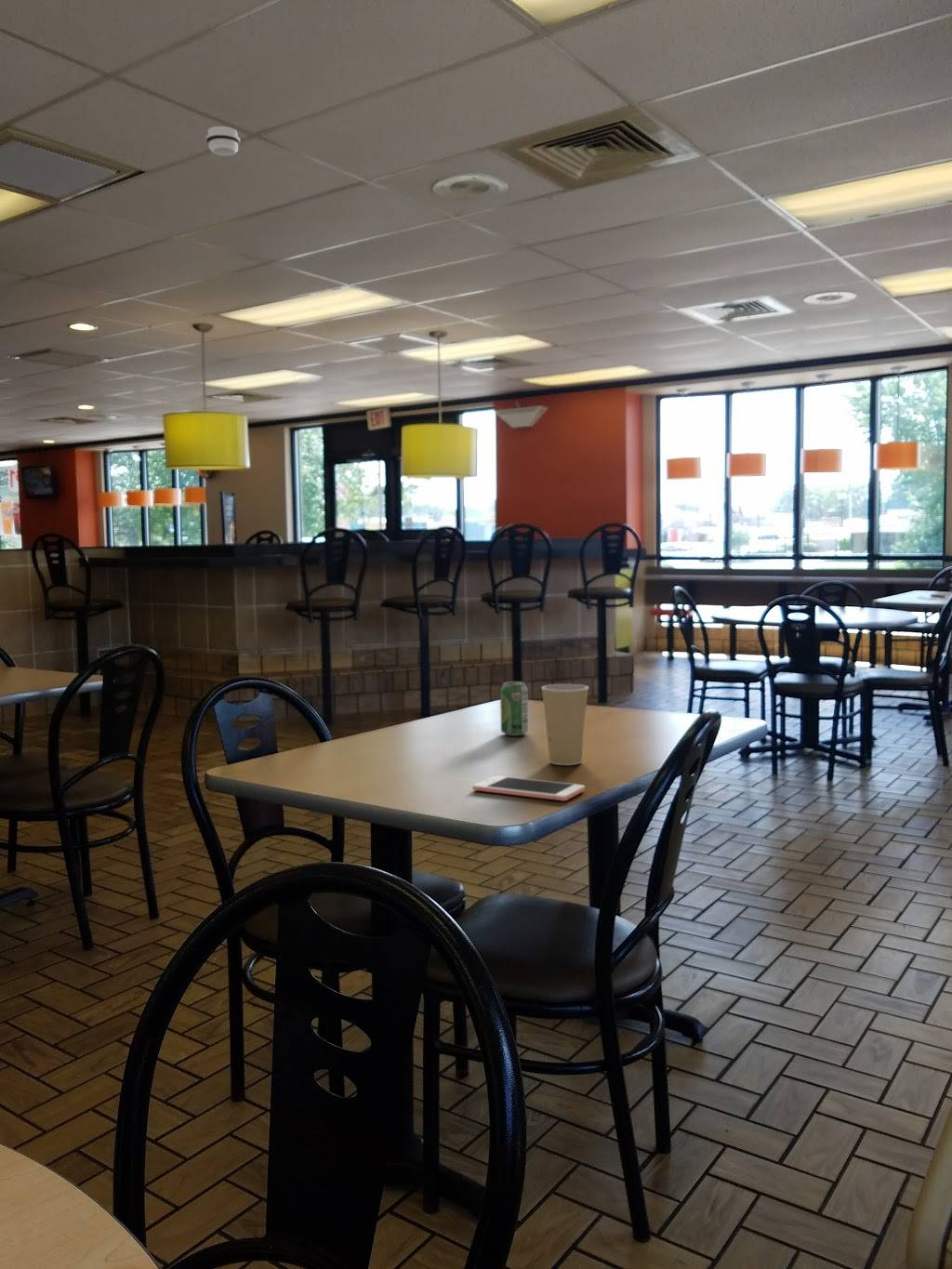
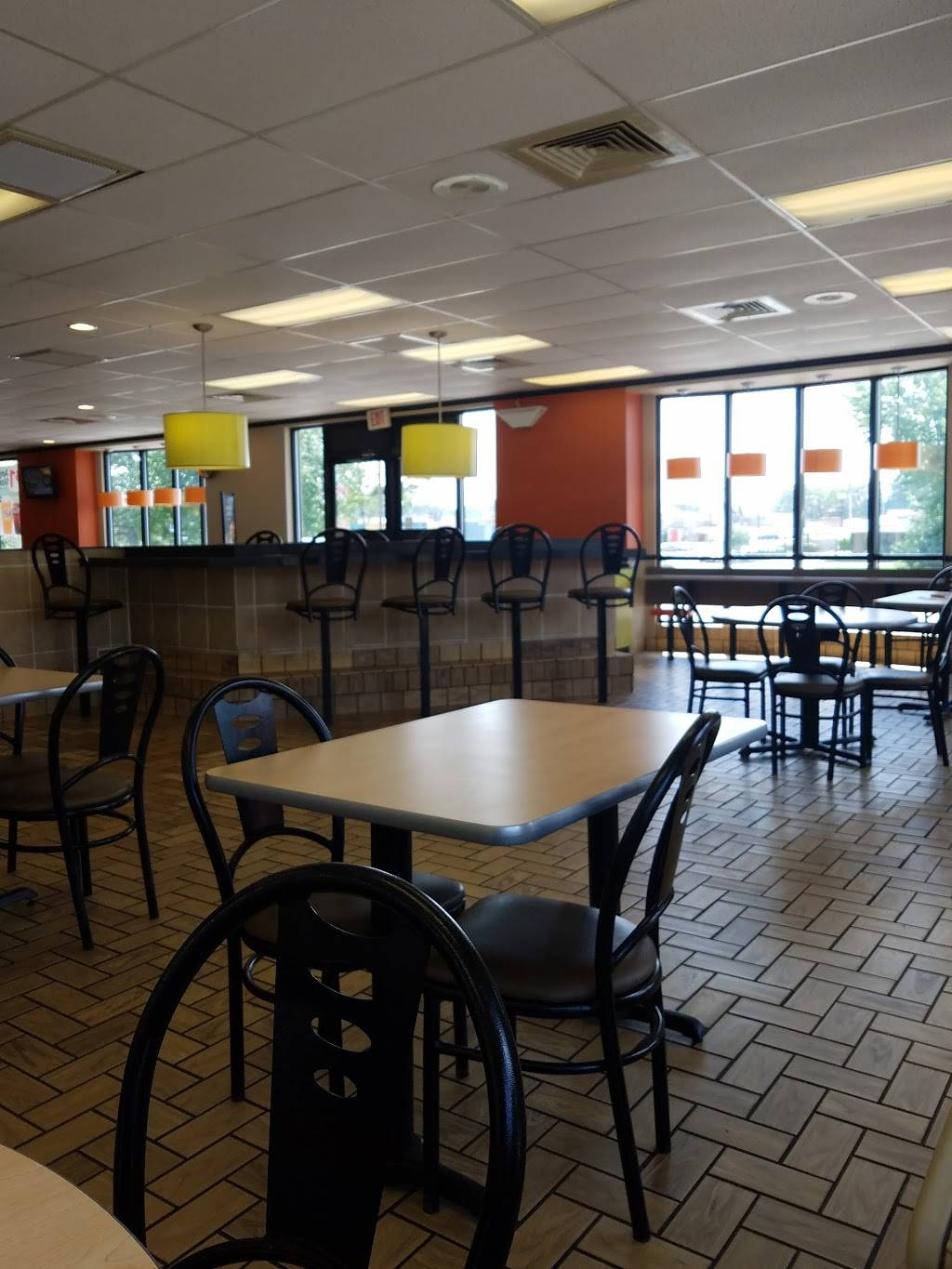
- beverage can [499,681,529,736]
- paper cup [540,683,589,766]
- smoke detector [205,126,241,156]
- cell phone [471,775,586,801]
